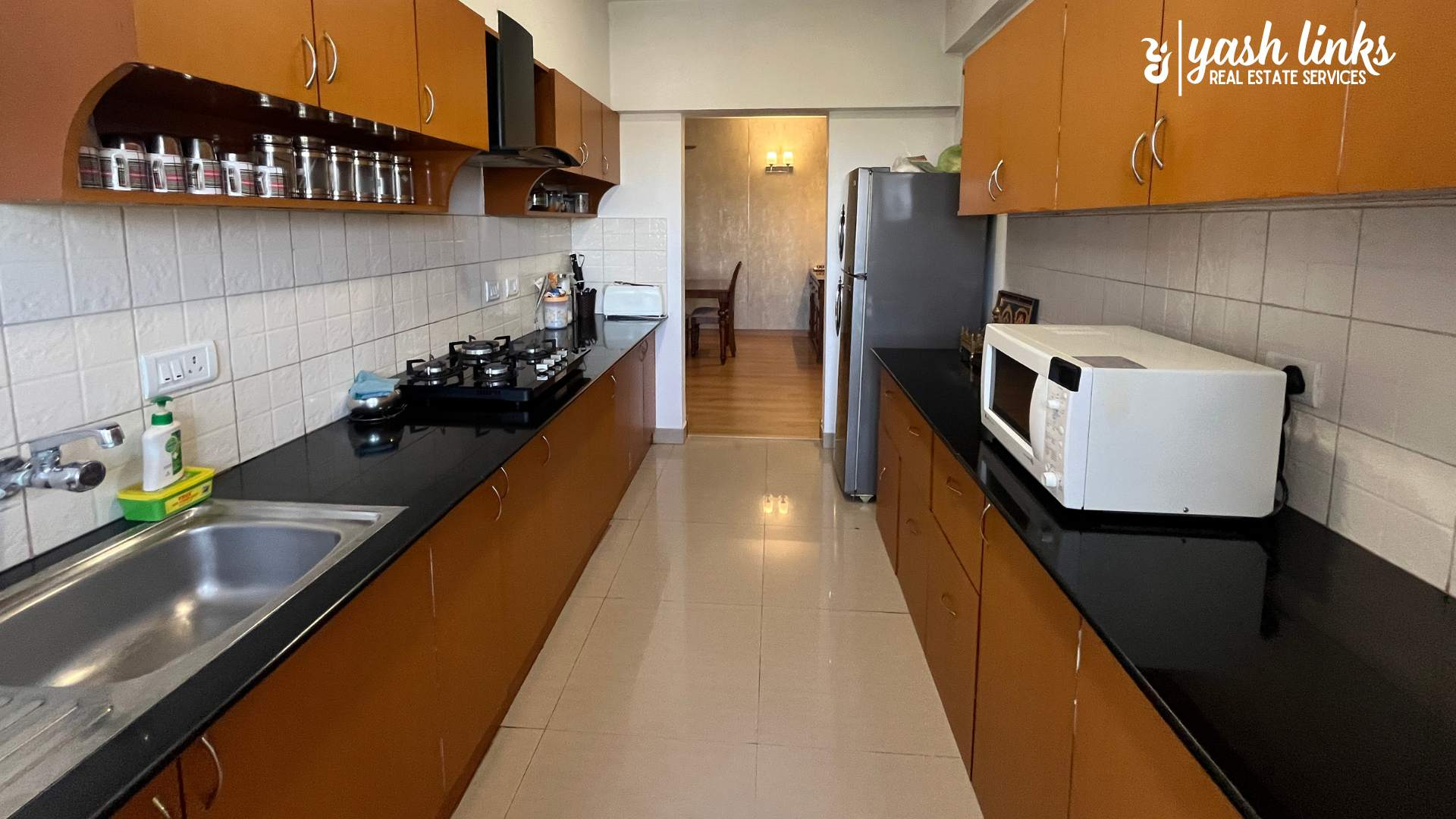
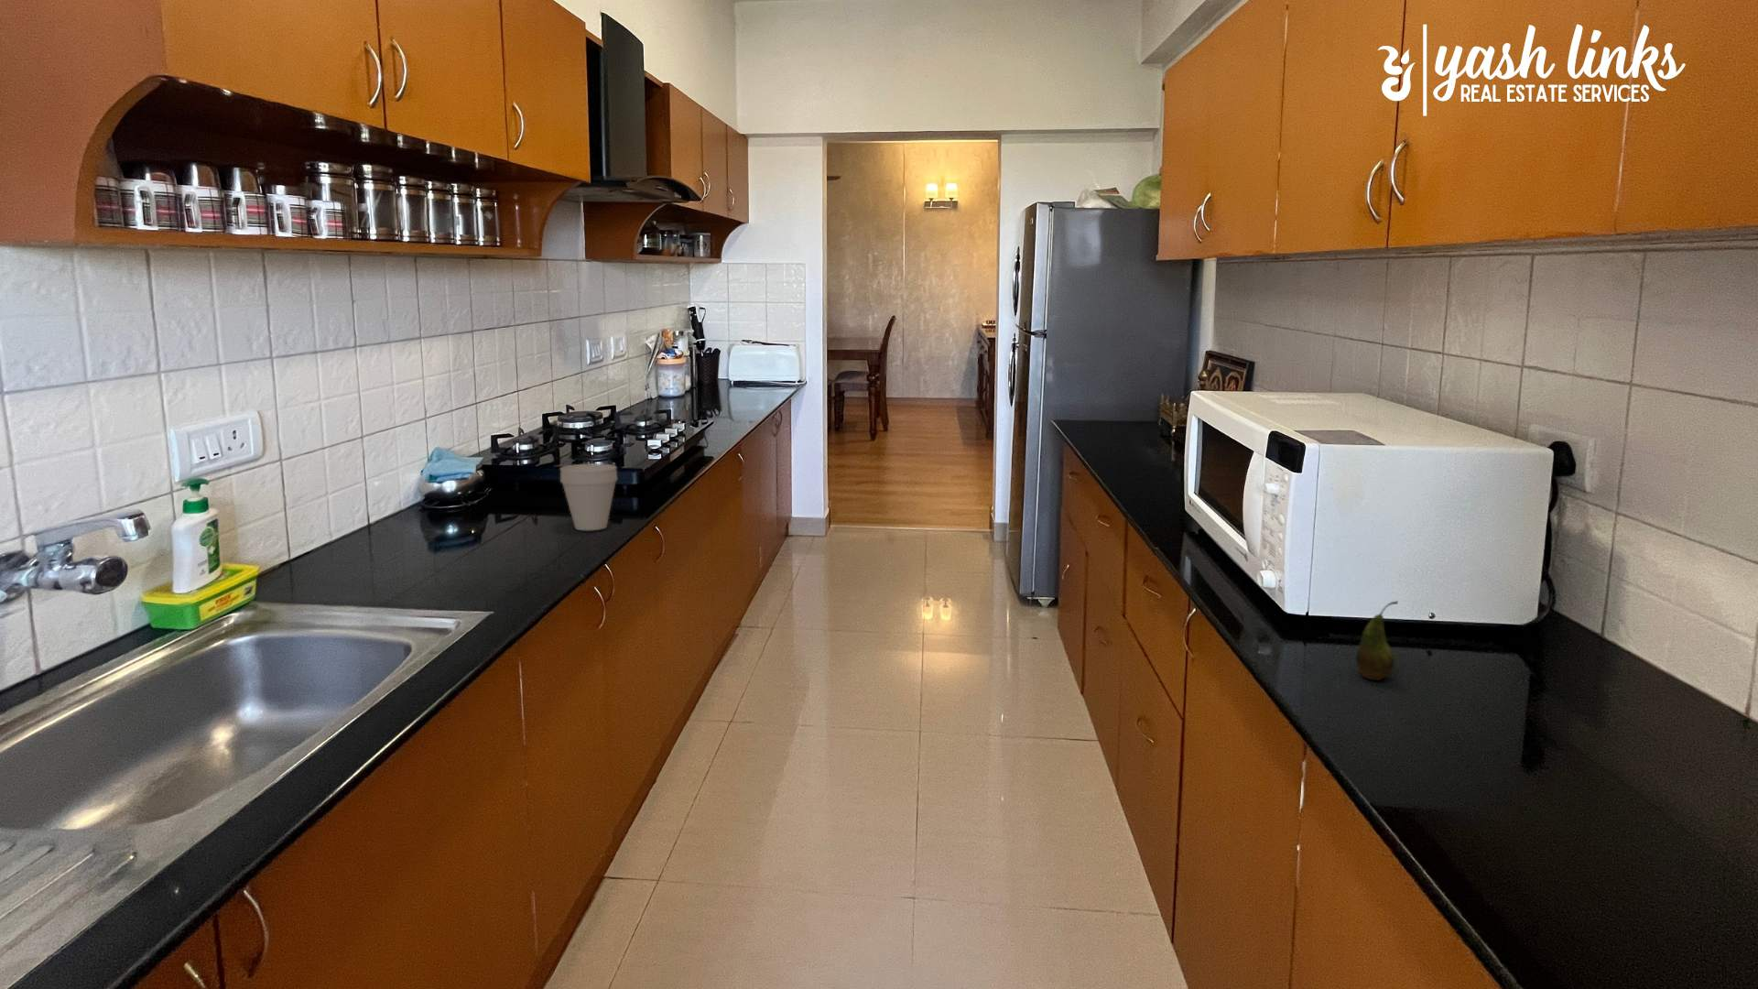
+ cup [559,462,618,531]
+ fruit [1355,600,1399,681]
